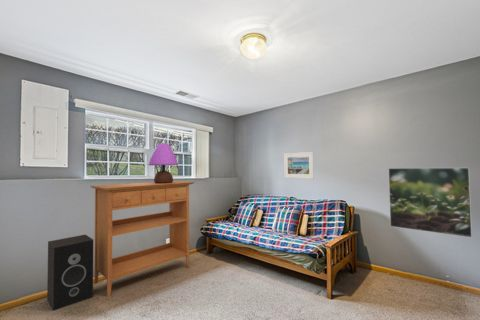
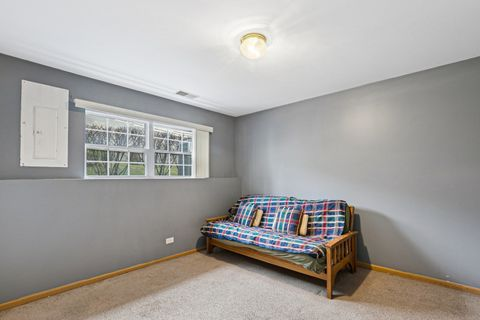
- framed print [387,167,473,239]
- speaker [46,234,94,312]
- console table [89,180,195,297]
- table lamp [148,143,179,183]
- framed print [283,151,315,180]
